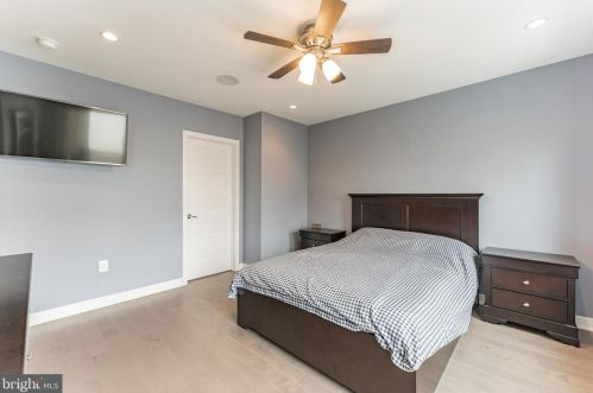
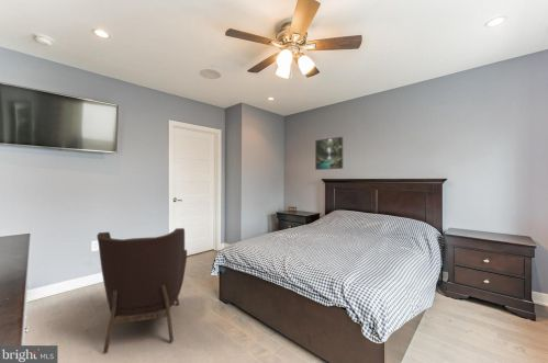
+ armchair [96,227,188,354]
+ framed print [314,136,344,171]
